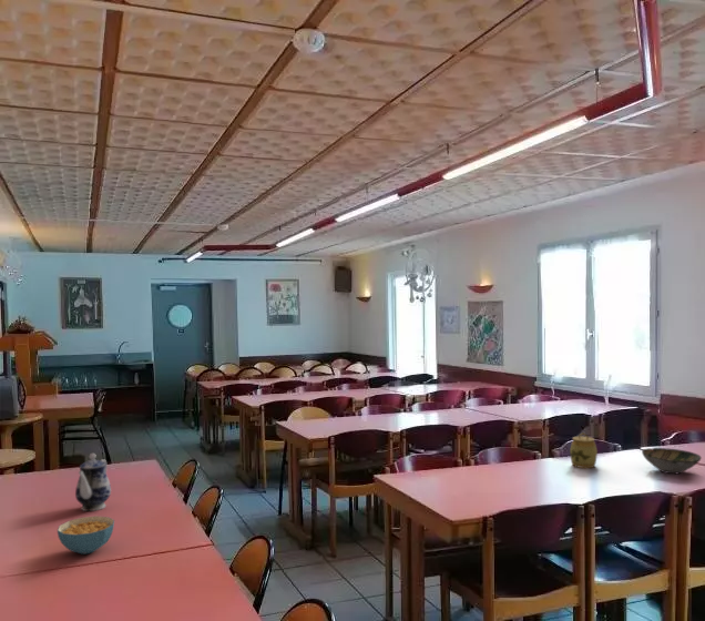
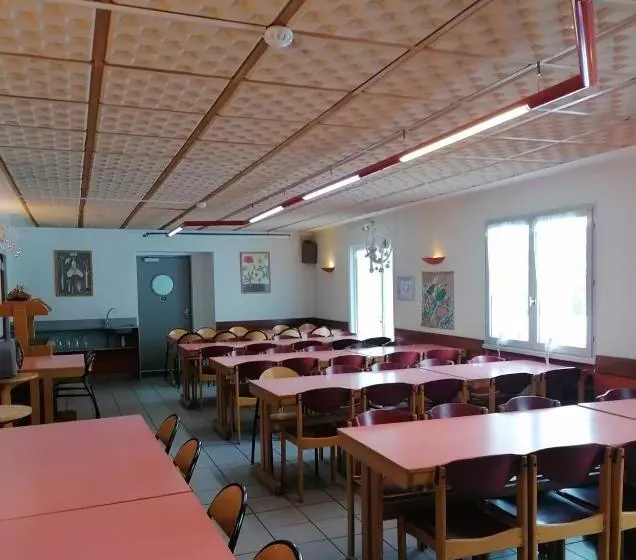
- cereal bowl [57,515,115,556]
- bowl [641,447,703,475]
- teapot [74,452,112,512]
- jar [569,431,599,469]
